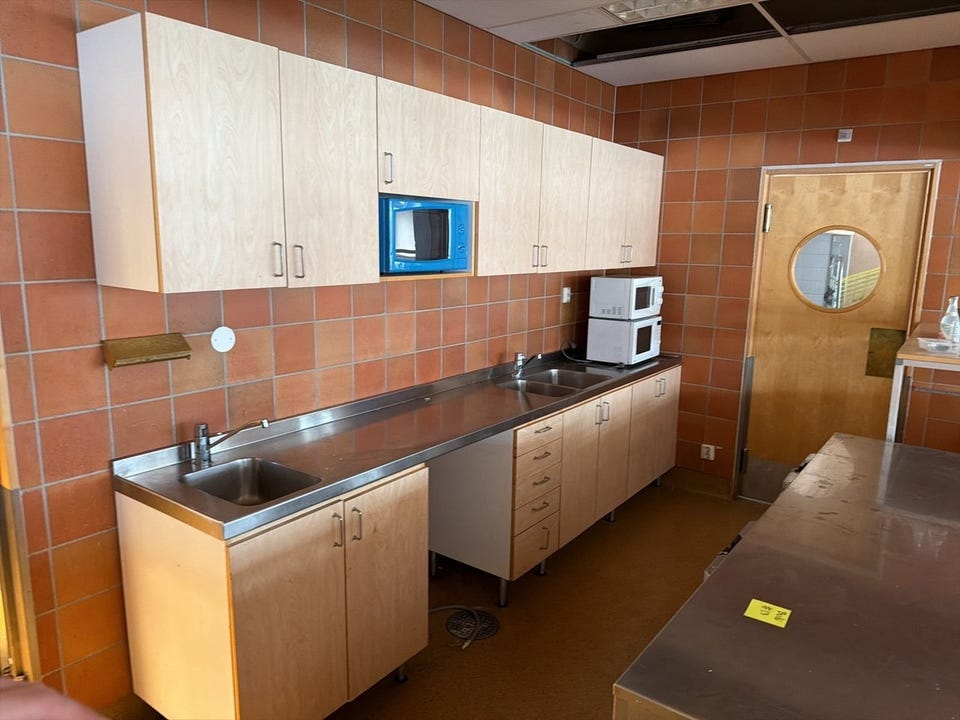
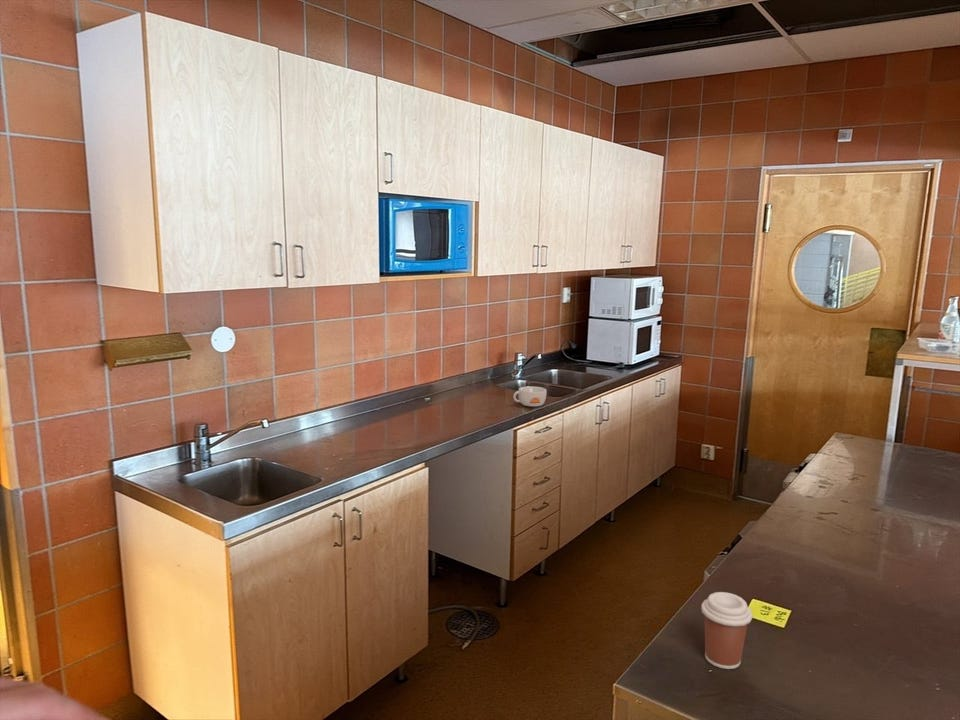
+ coffee cup [700,591,754,670]
+ bowl [512,385,548,408]
